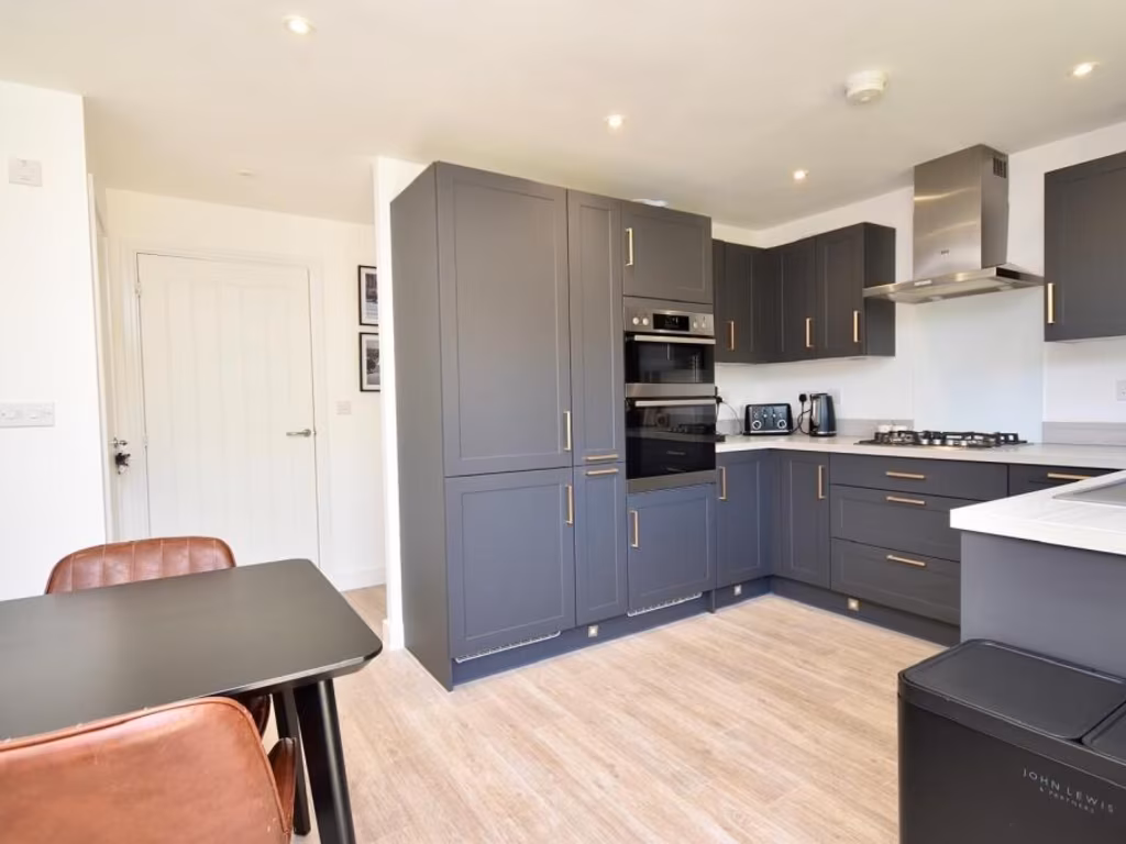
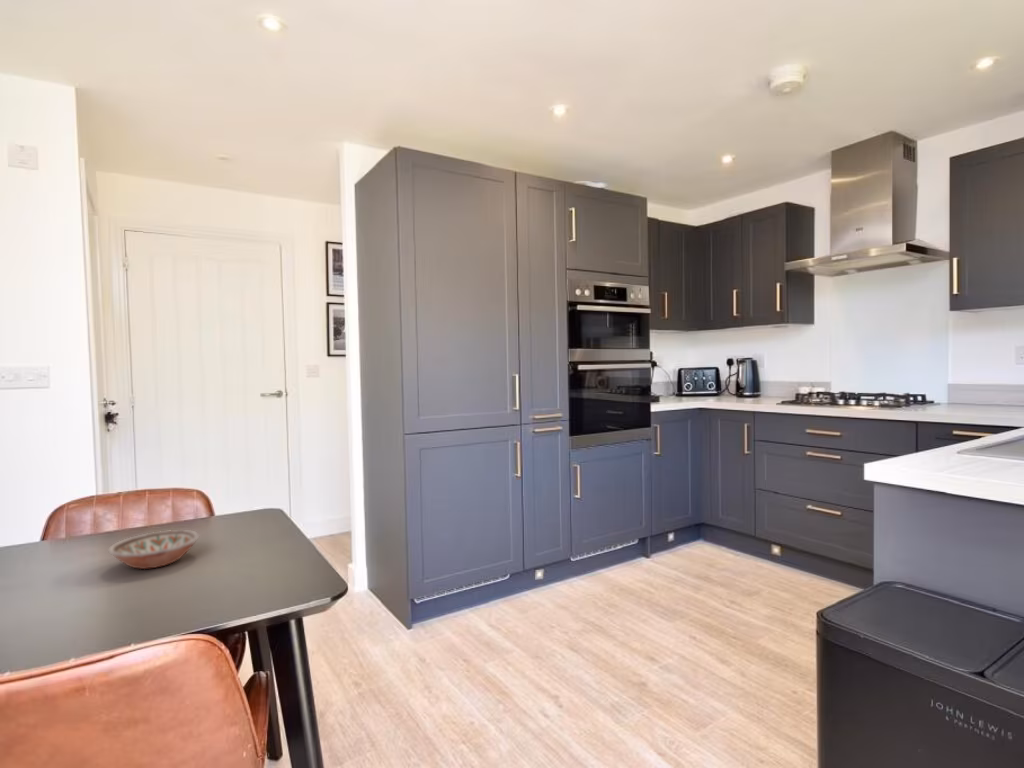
+ bowl [107,529,200,570]
